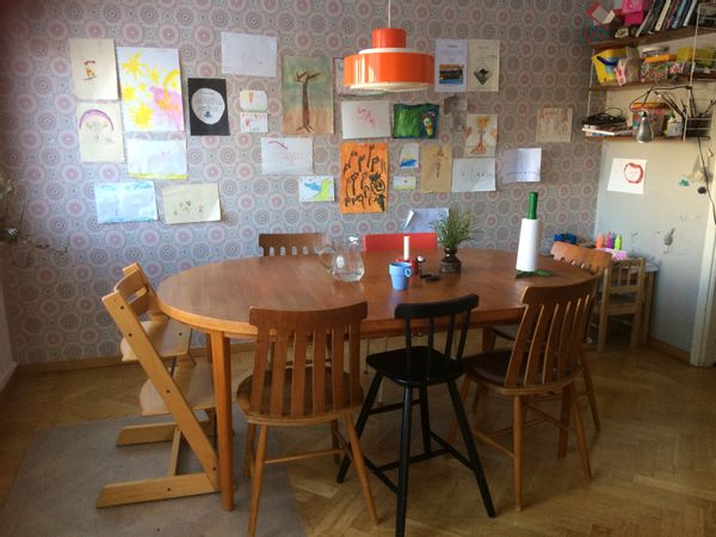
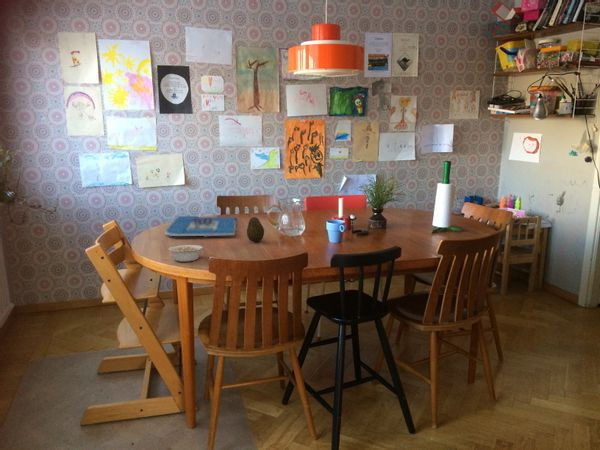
+ board game [164,215,237,237]
+ fruit [246,216,265,243]
+ legume [168,244,208,263]
